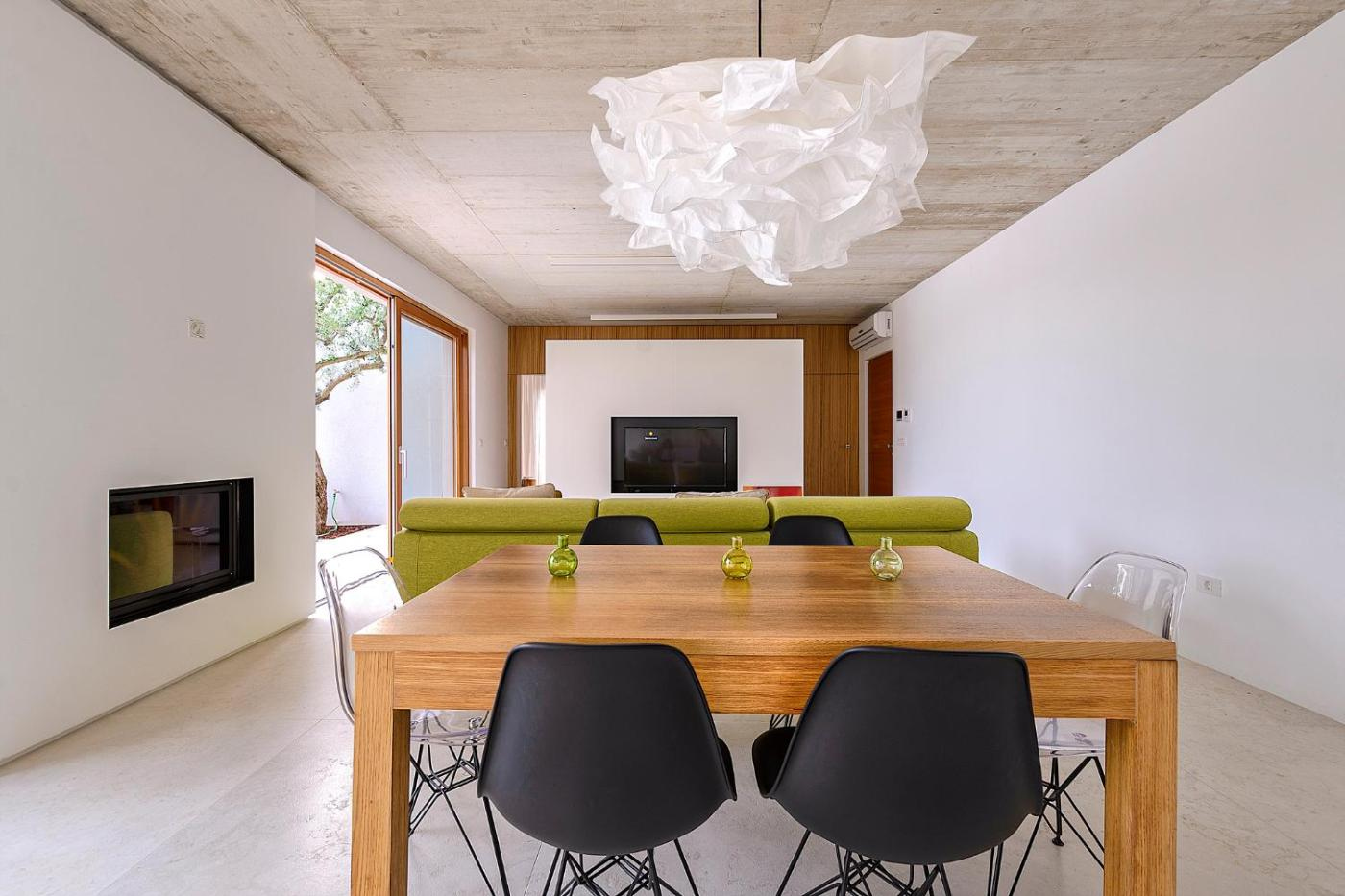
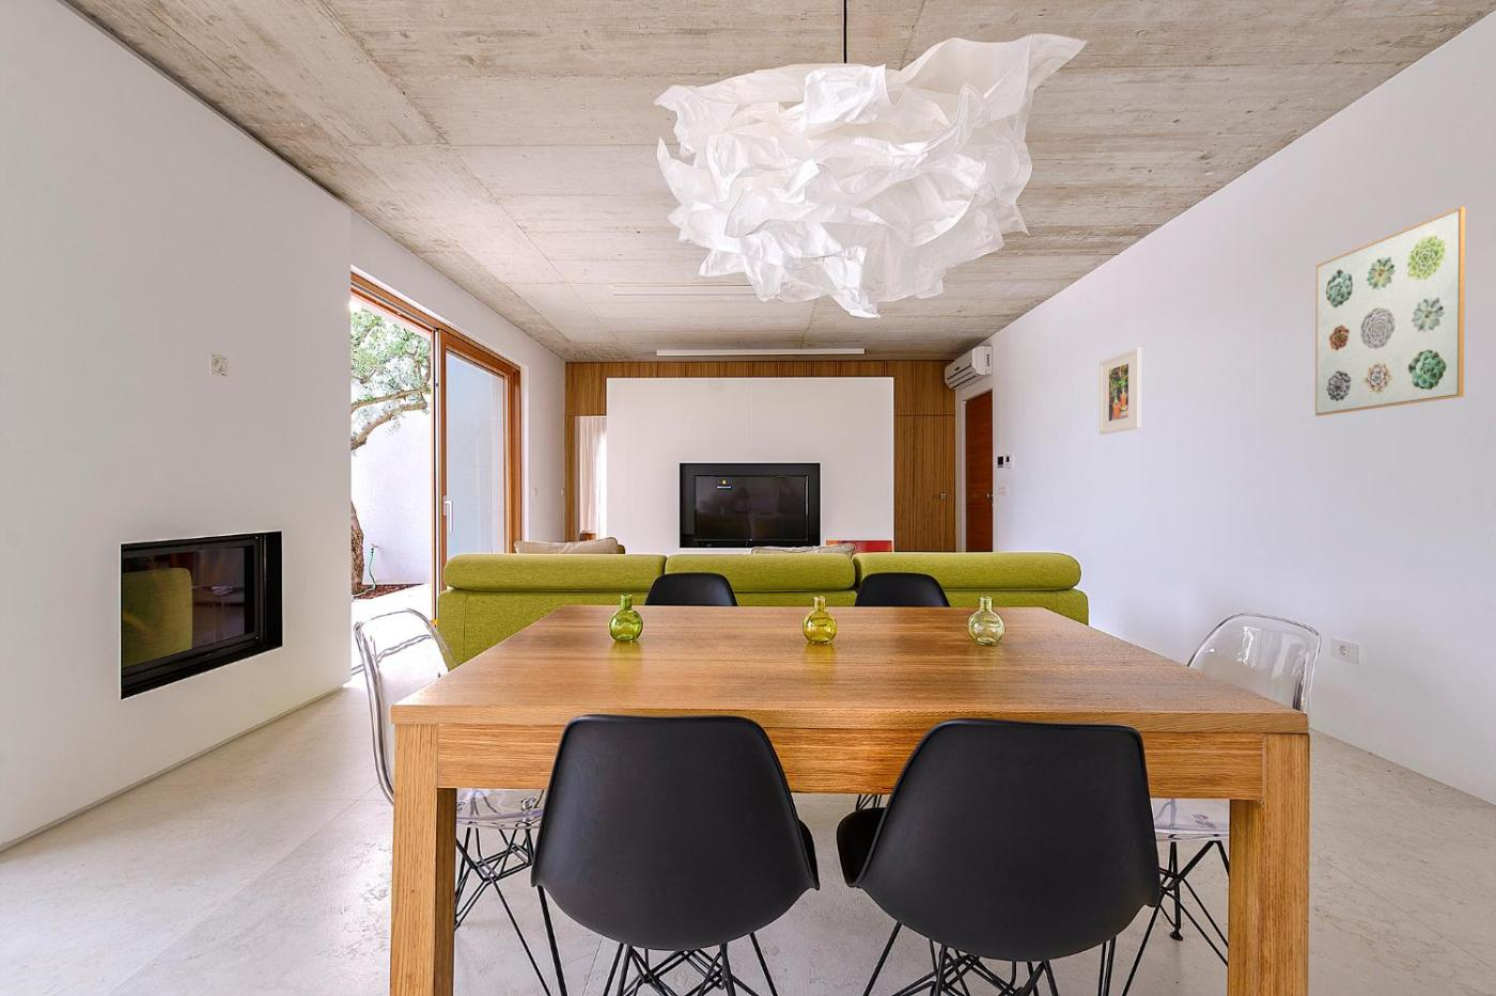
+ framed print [1099,346,1142,436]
+ wall art [1315,206,1466,417]
